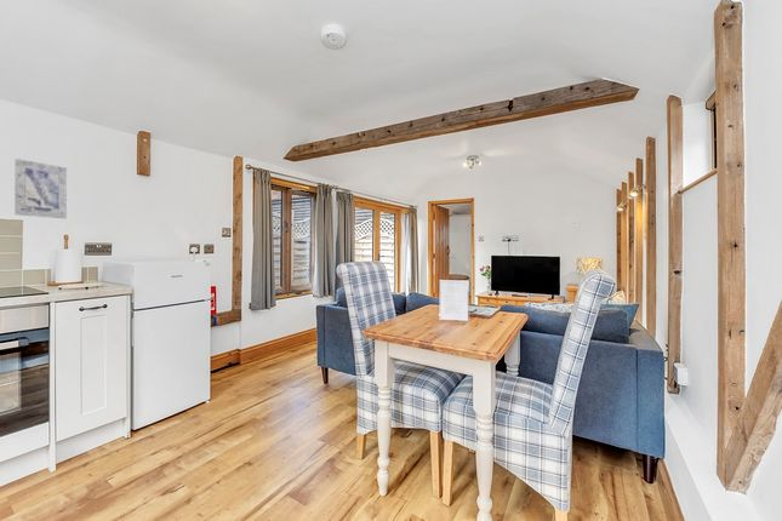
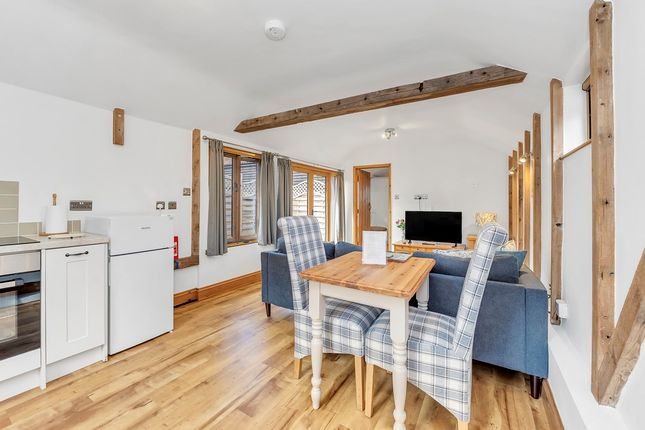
- wall art [13,158,68,219]
